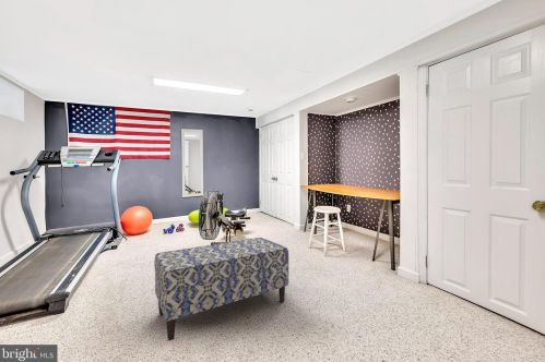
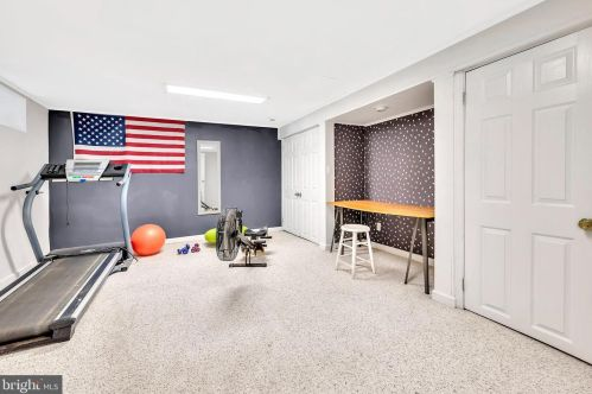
- bench [153,237,289,341]
